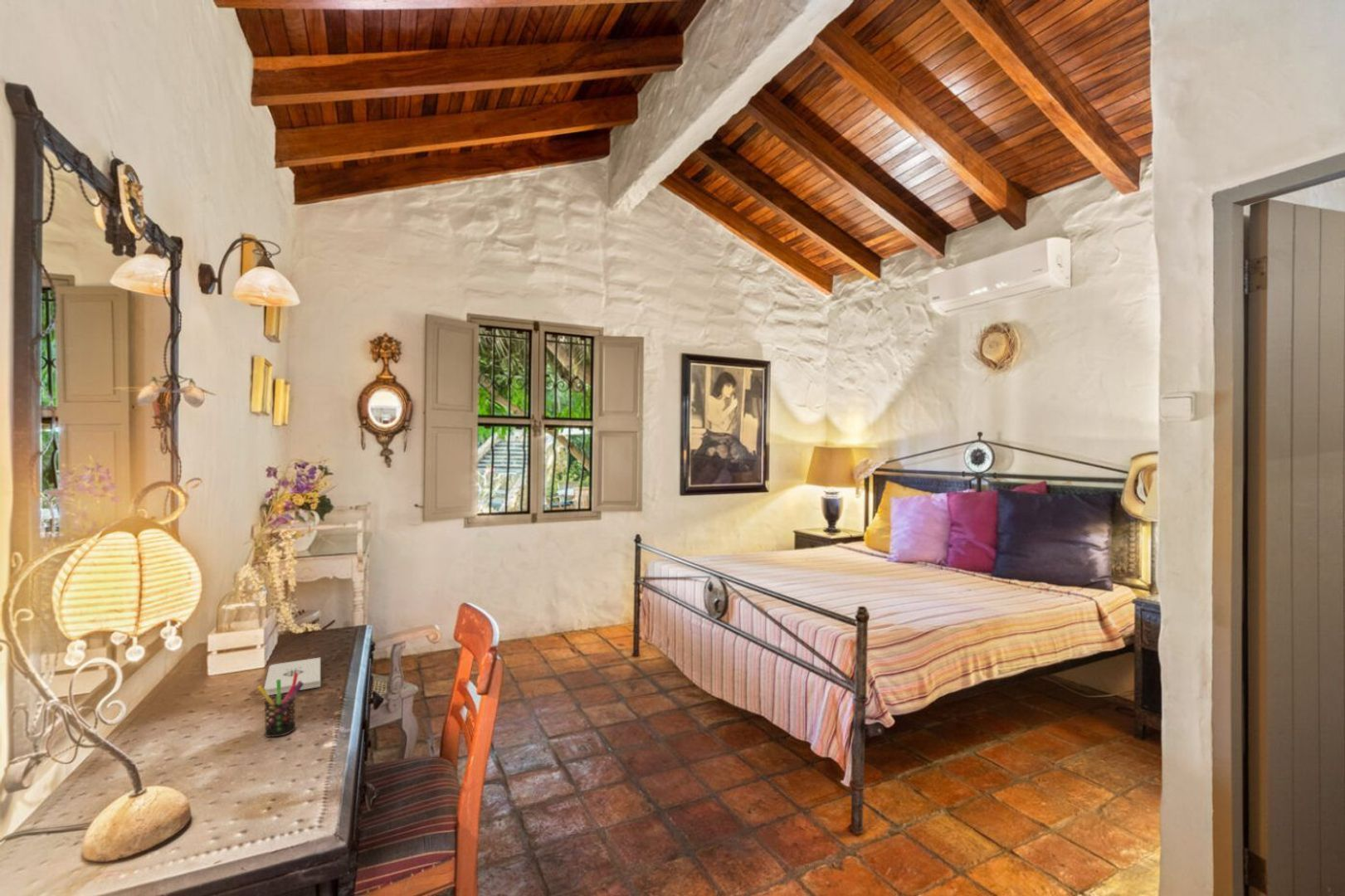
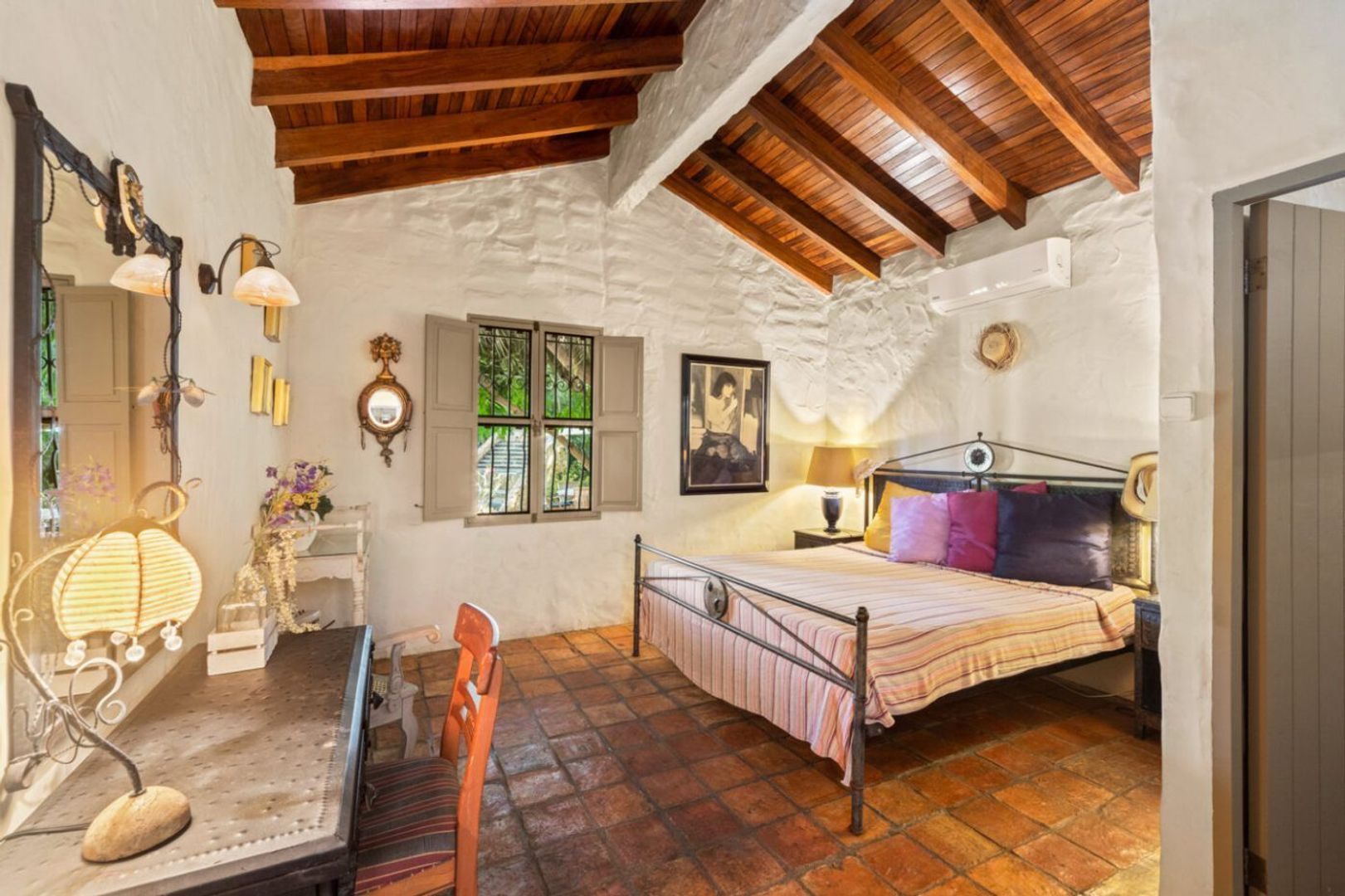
- pen holder [256,673,303,738]
- notepad [263,657,321,696]
